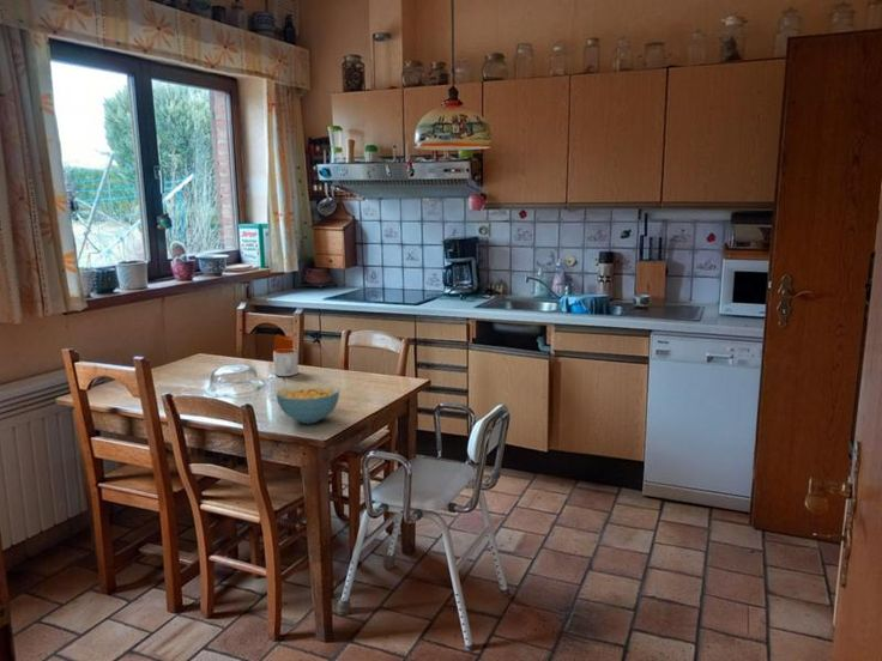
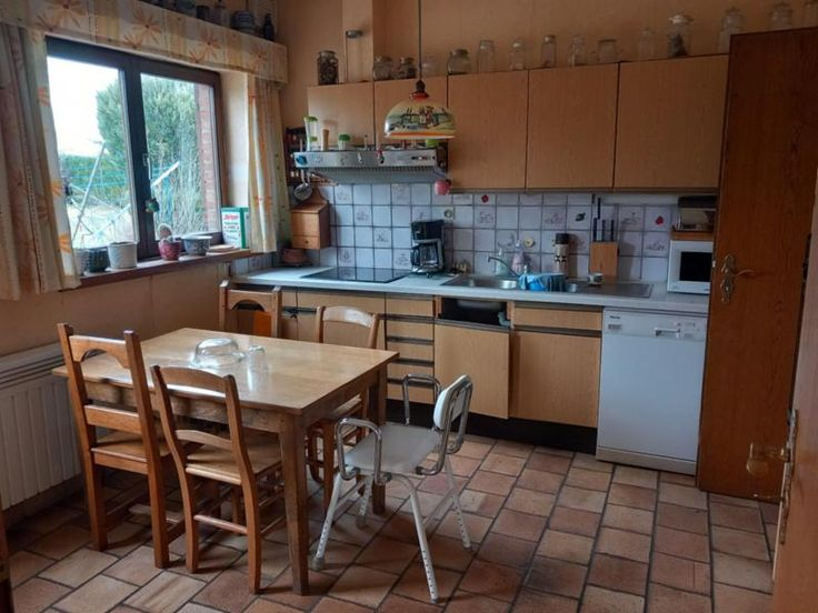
- cereal bowl [276,382,340,425]
- mug [272,347,300,377]
